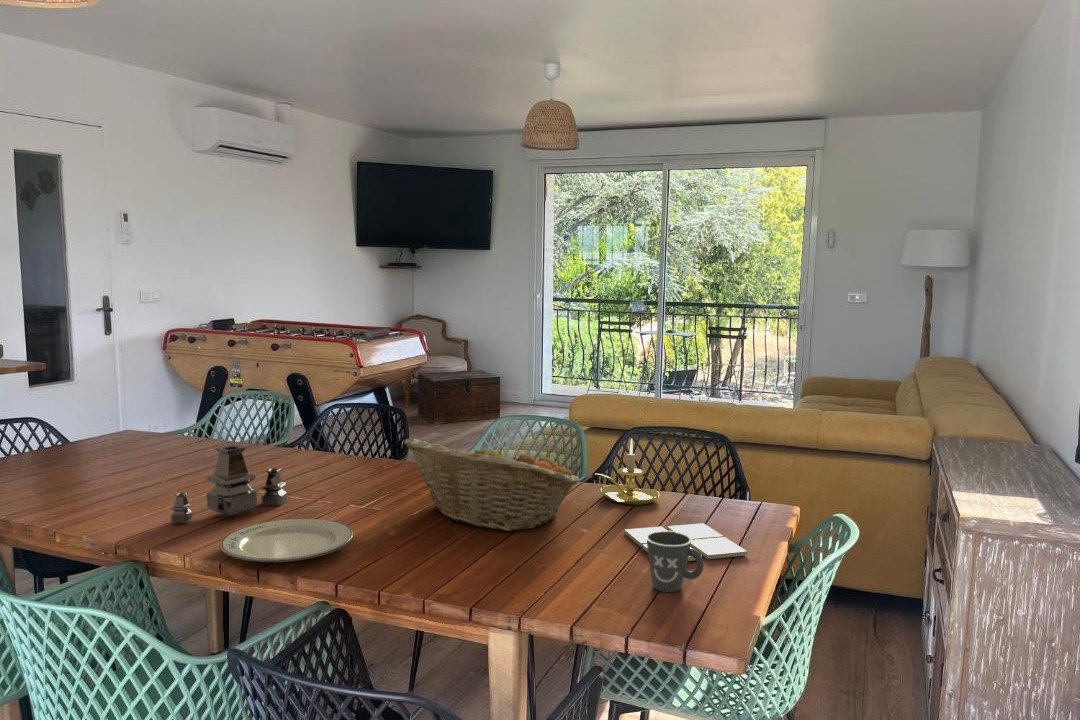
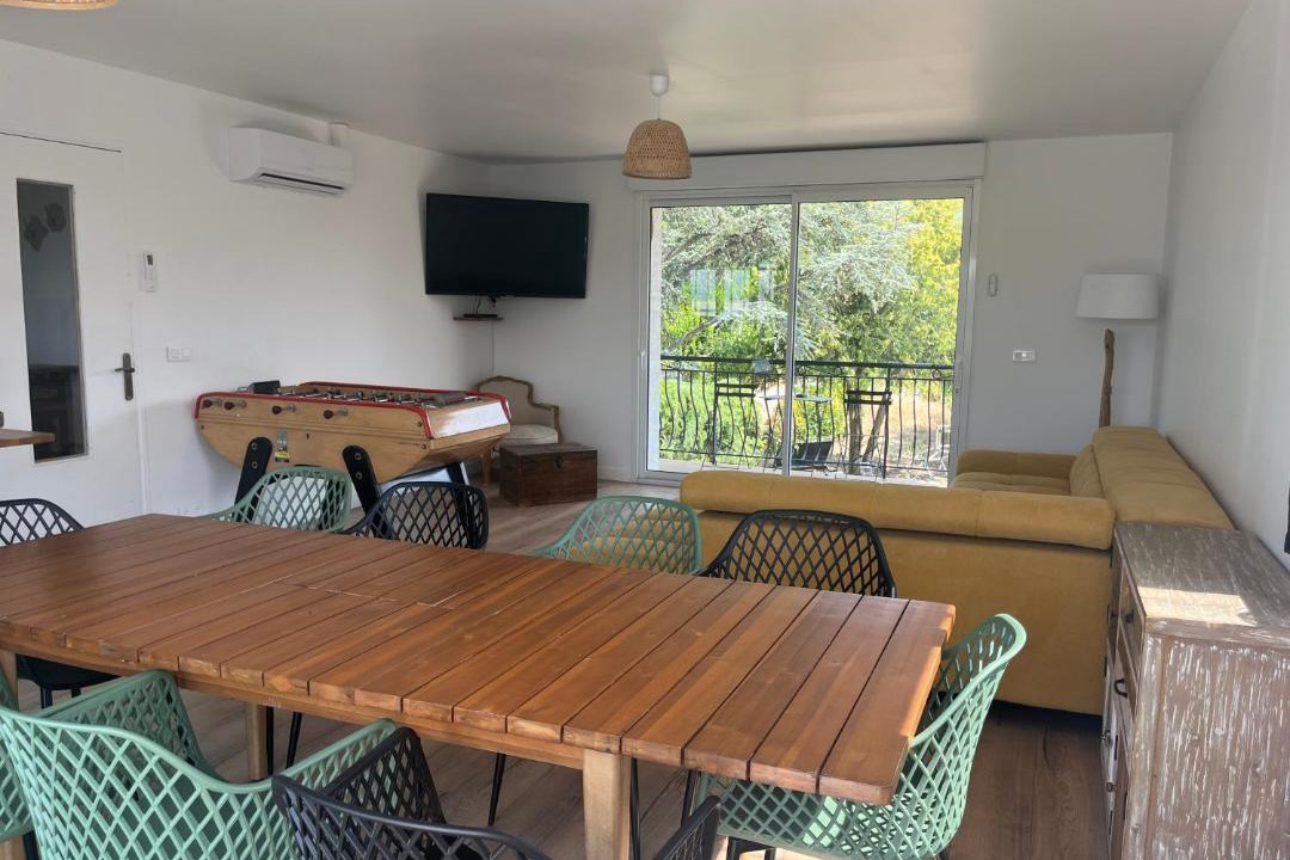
- candle holder [594,437,660,506]
- drink coaster [623,522,748,562]
- mug [646,530,705,593]
- chinaware [219,518,354,563]
- vase [170,443,288,524]
- fruit basket [402,437,581,532]
